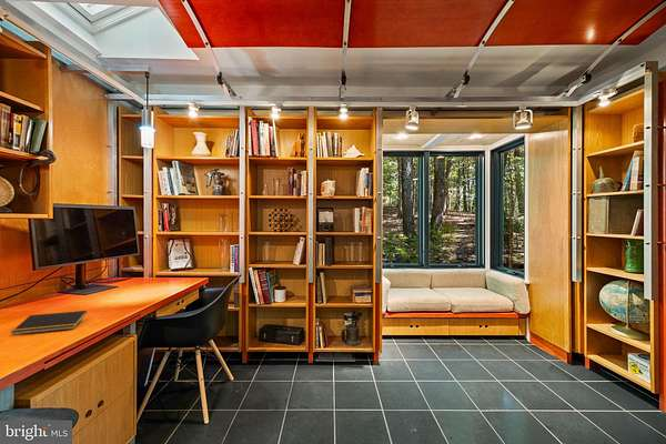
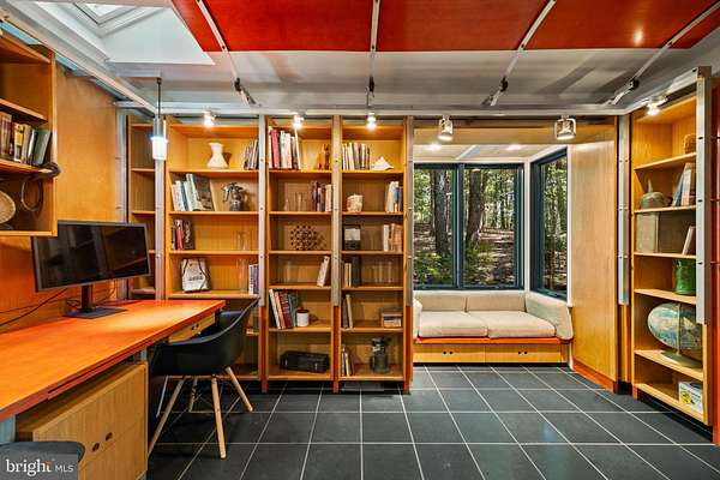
- notepad [10,310,88,336]
